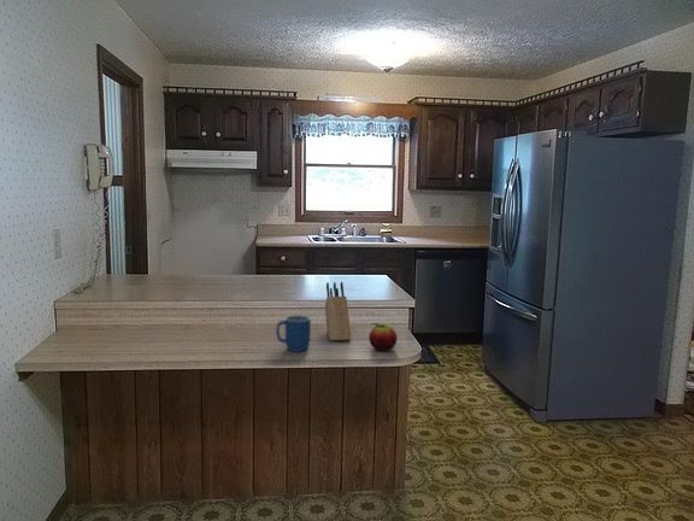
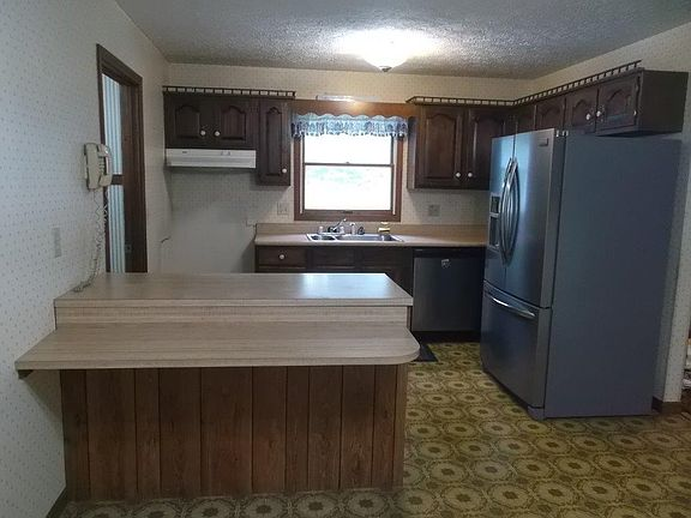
- knife block [324,281,352,341]
- mug [275,314,312,353]
- fruit [367,322,399,352]
